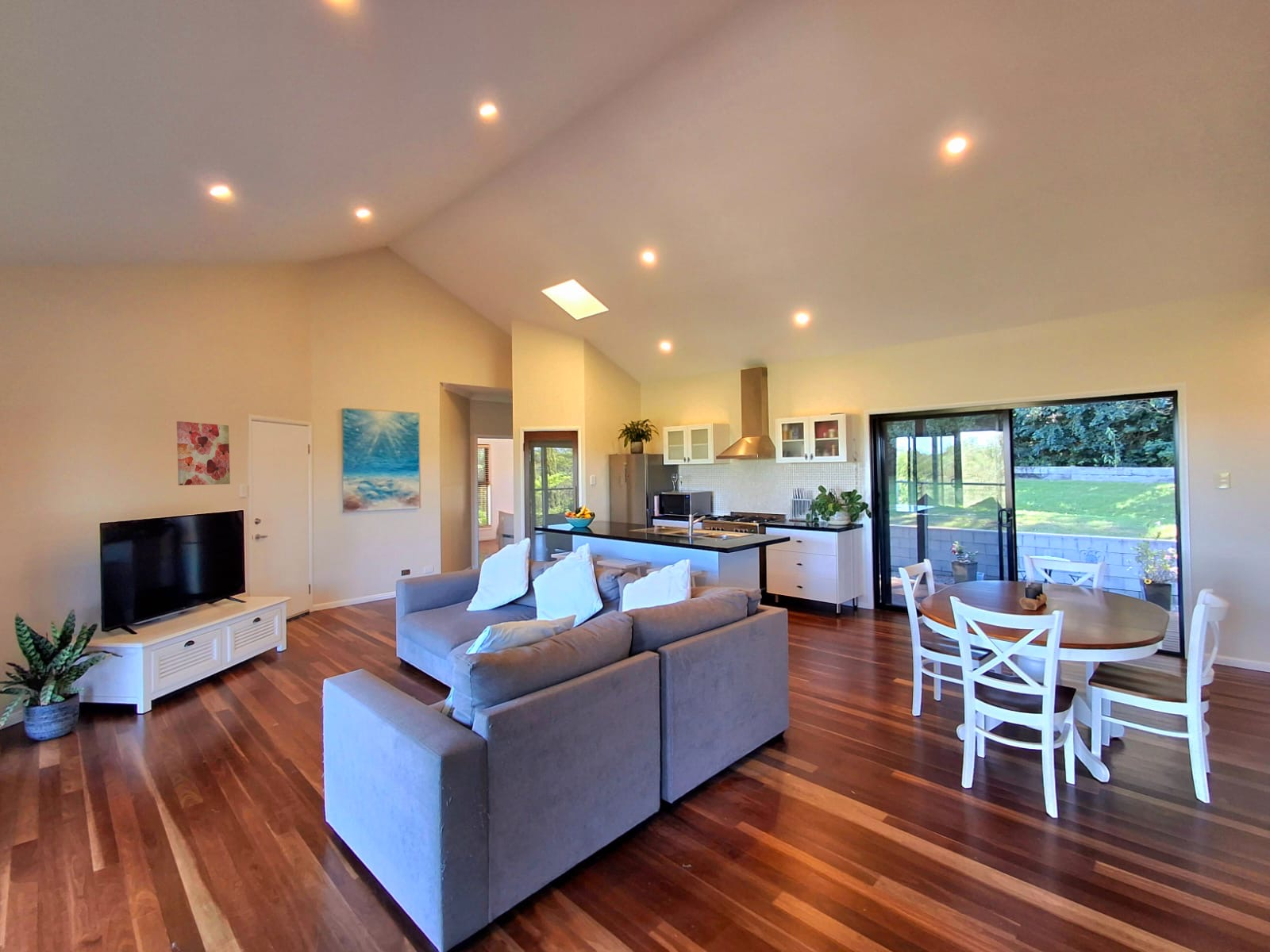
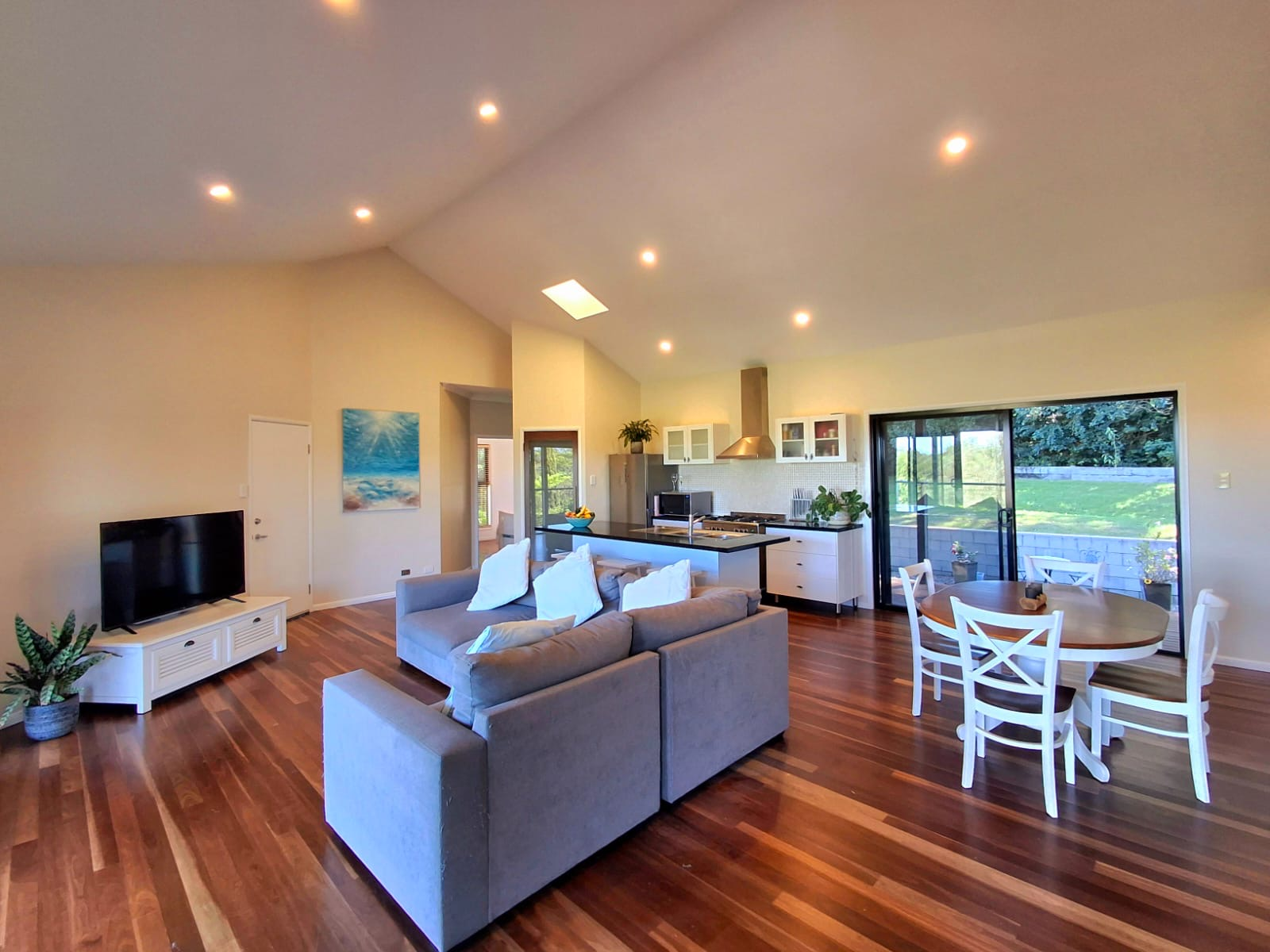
- wall art [176,420,231,486]
